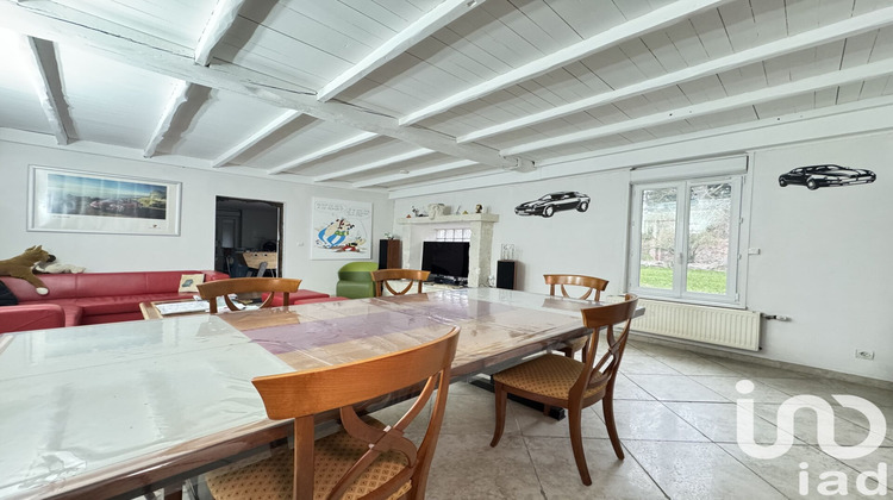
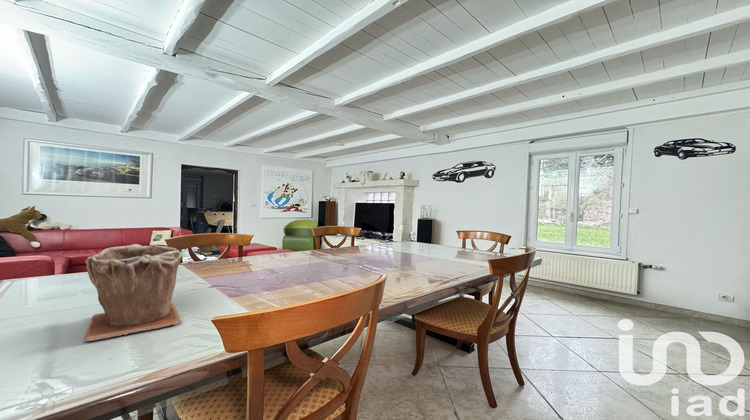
+ plant pot [82,243,183,342]
